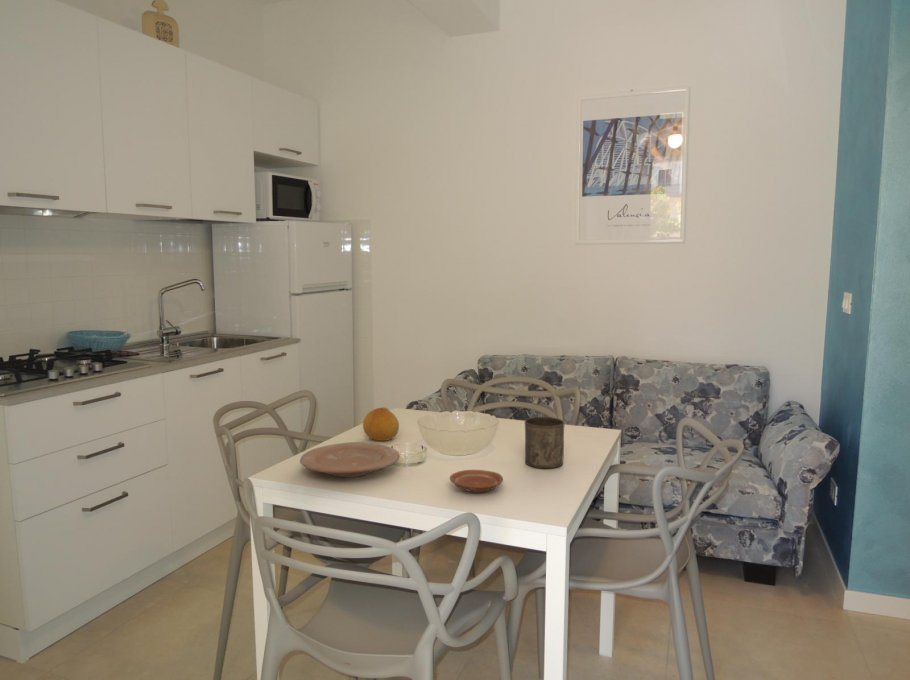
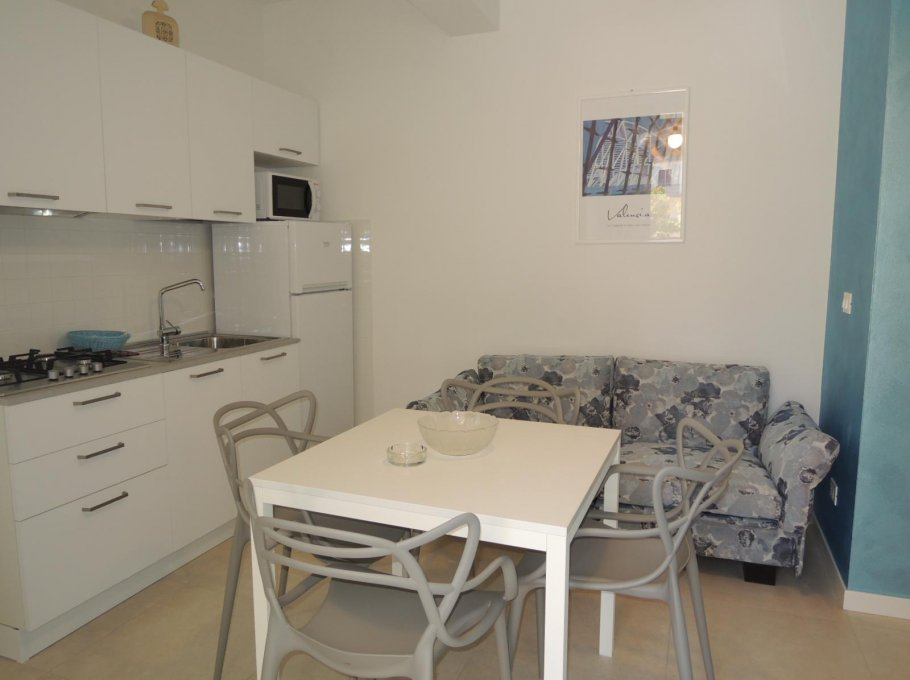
- plate [449,469,504,494]
- cup [524,416,566,469]
- fruit [362,406,400,442]
- plate [299,441,400,478]
